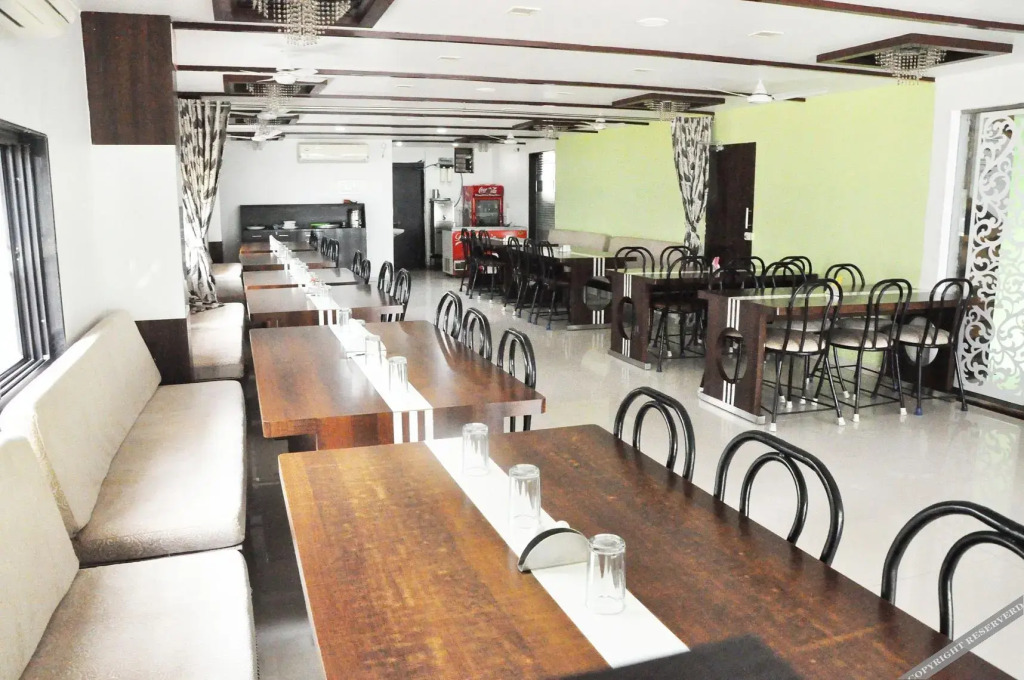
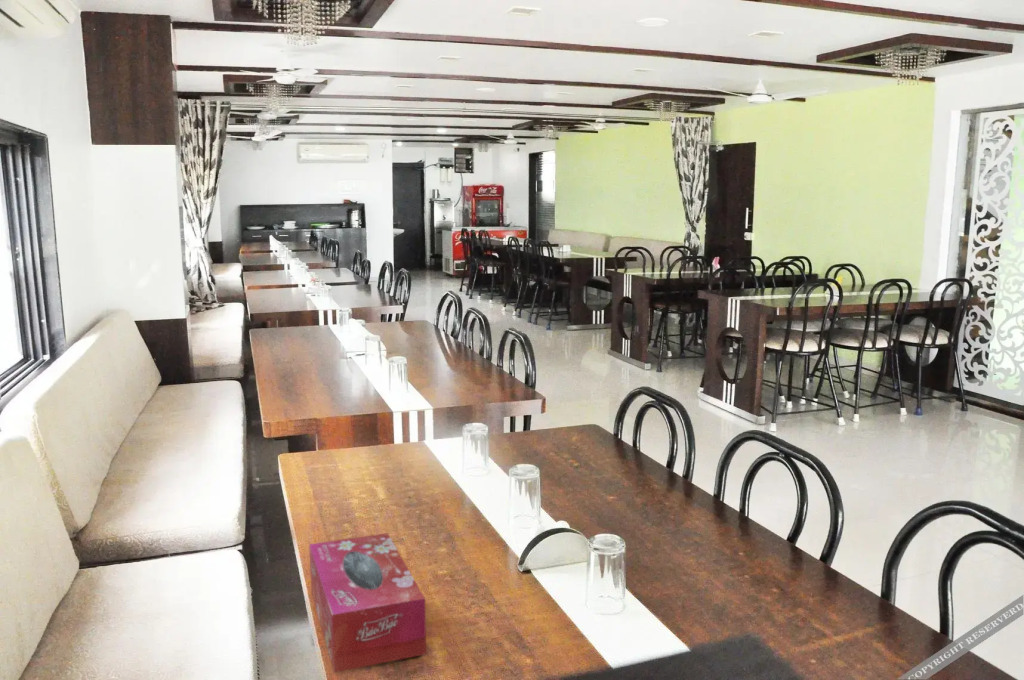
+ tissue box [308,532,427,673]
